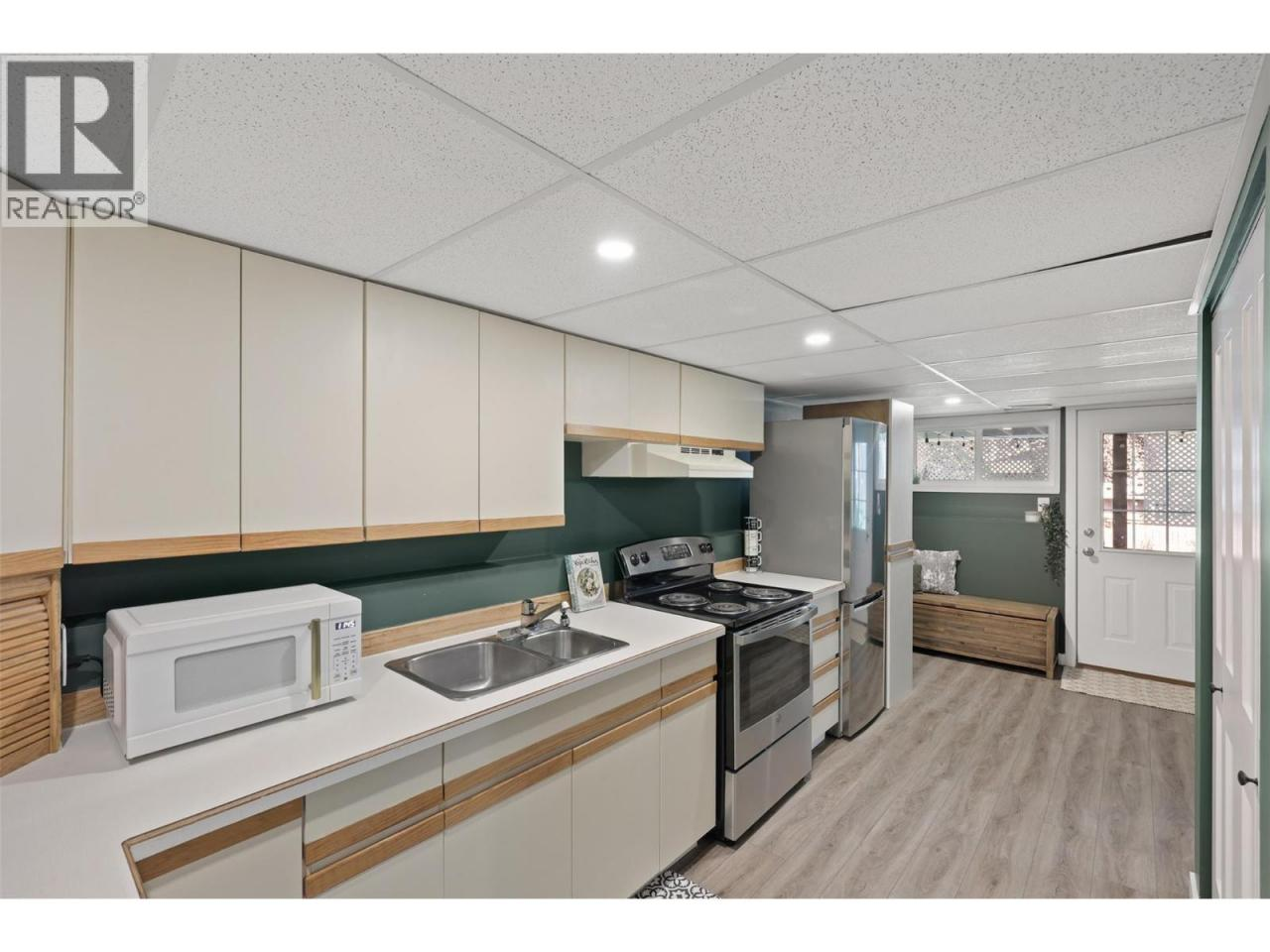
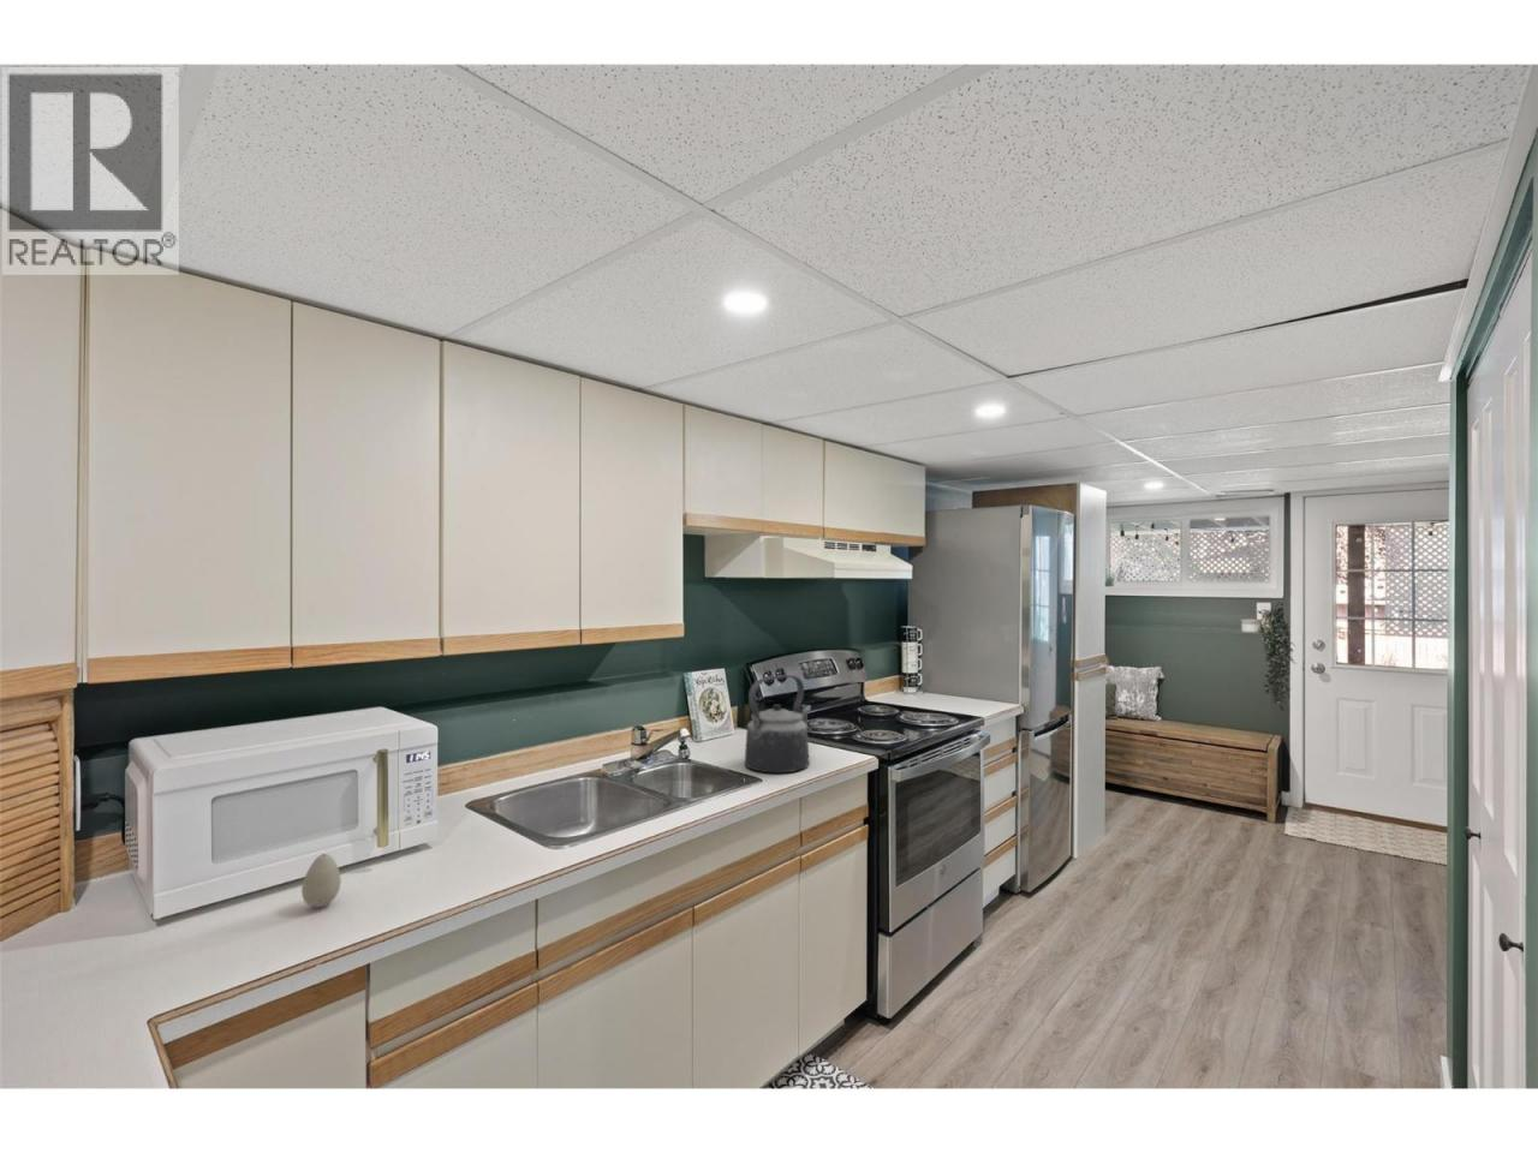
+ decorative egg [300,853,343,910]
+ kettle [744,673,813,775]
